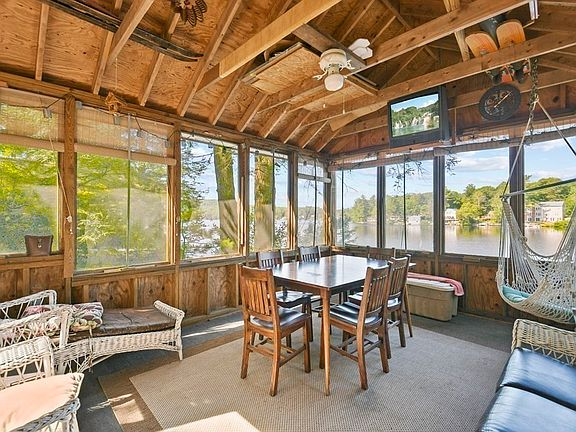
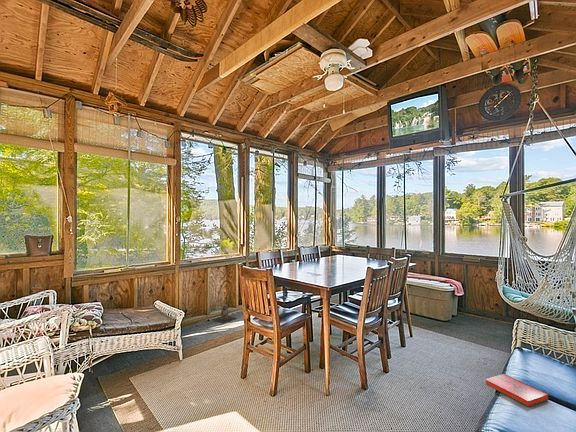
+ hardback book [484,373,550,408]
+ lantern [211,298,238,324]
